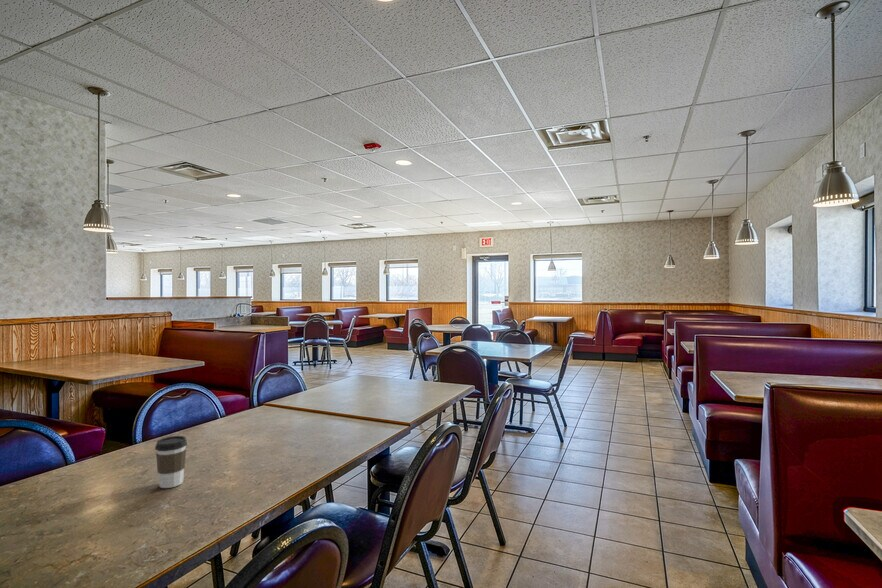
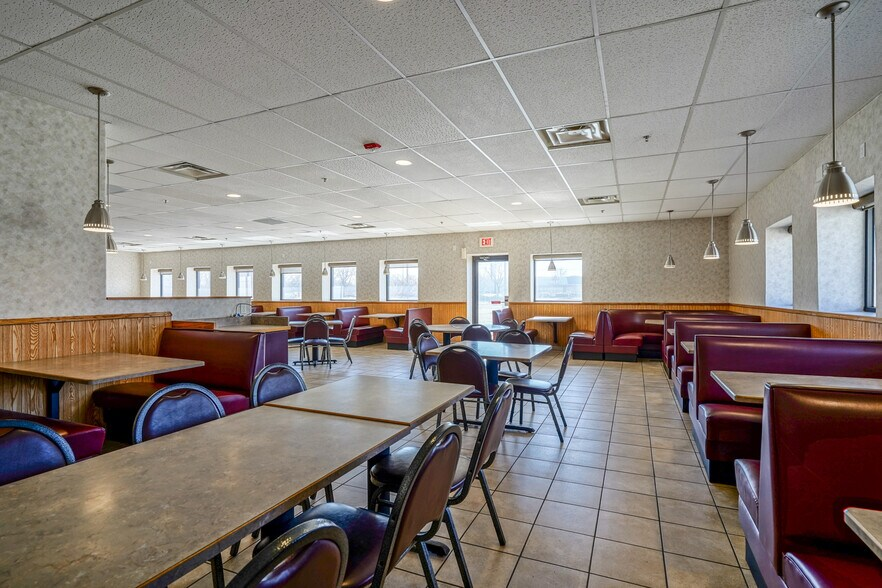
- coffee cup [154,435,188,489]
